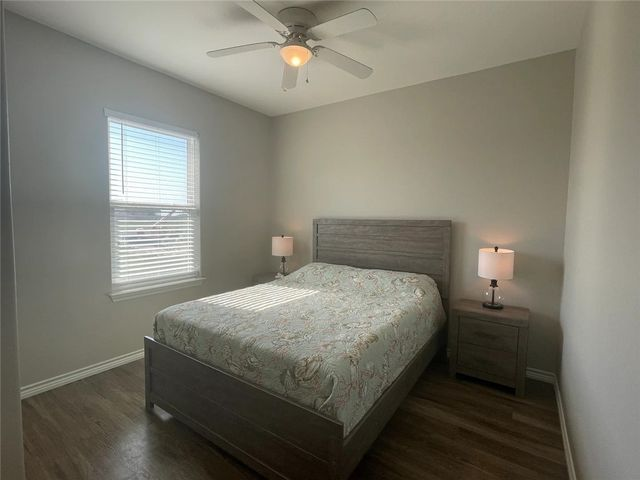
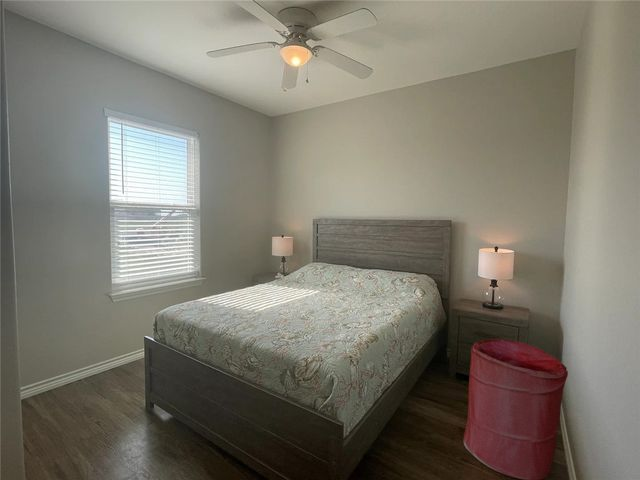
+ laundry hamper [463,338,569,480]
